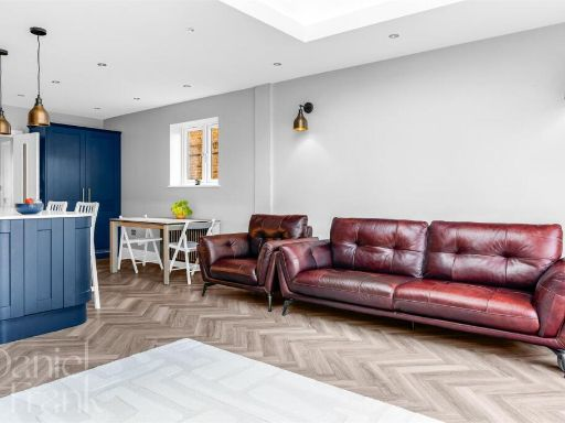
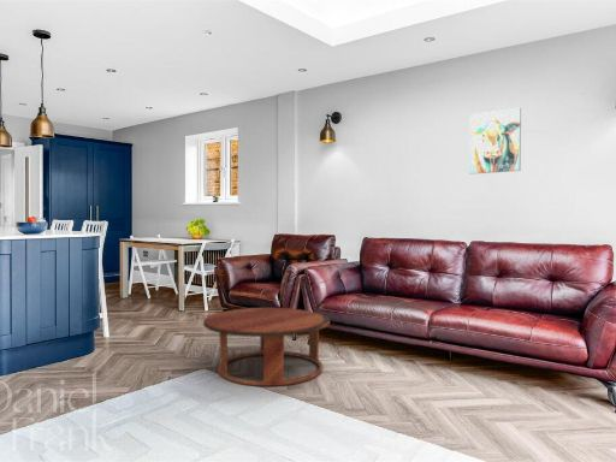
+ coffee table [202,307,331,387]
+ wall art [468,107,522,174]
